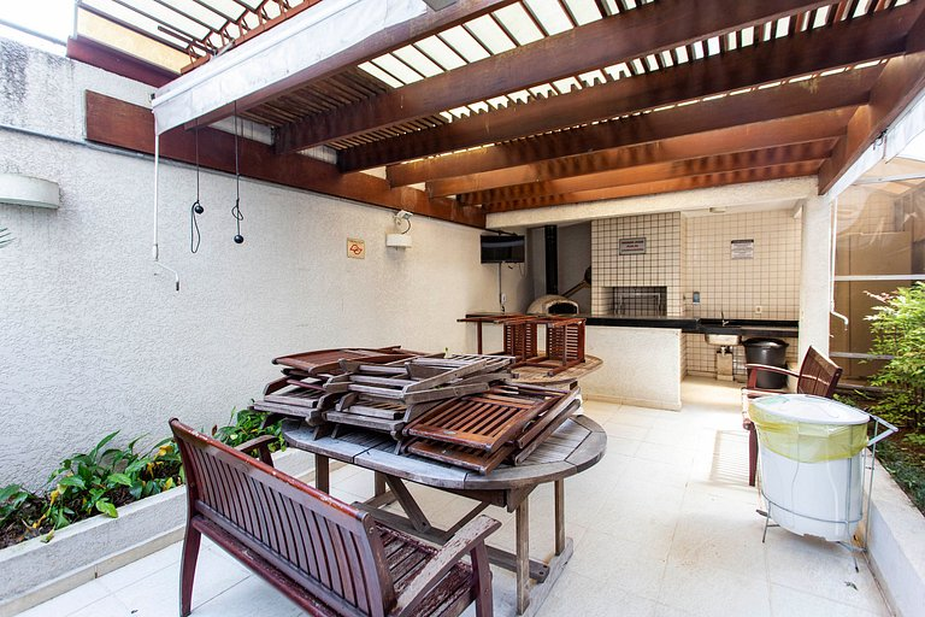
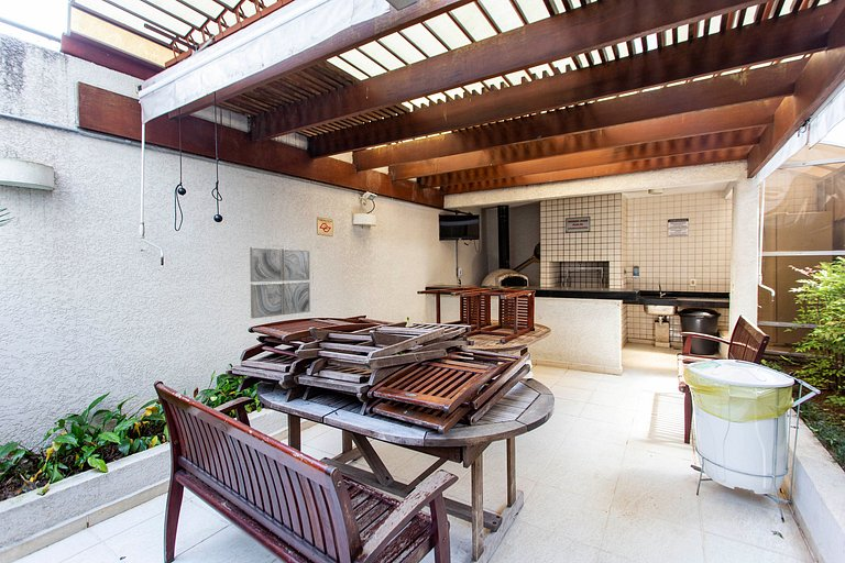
+ wall art [249,246,311,320]
